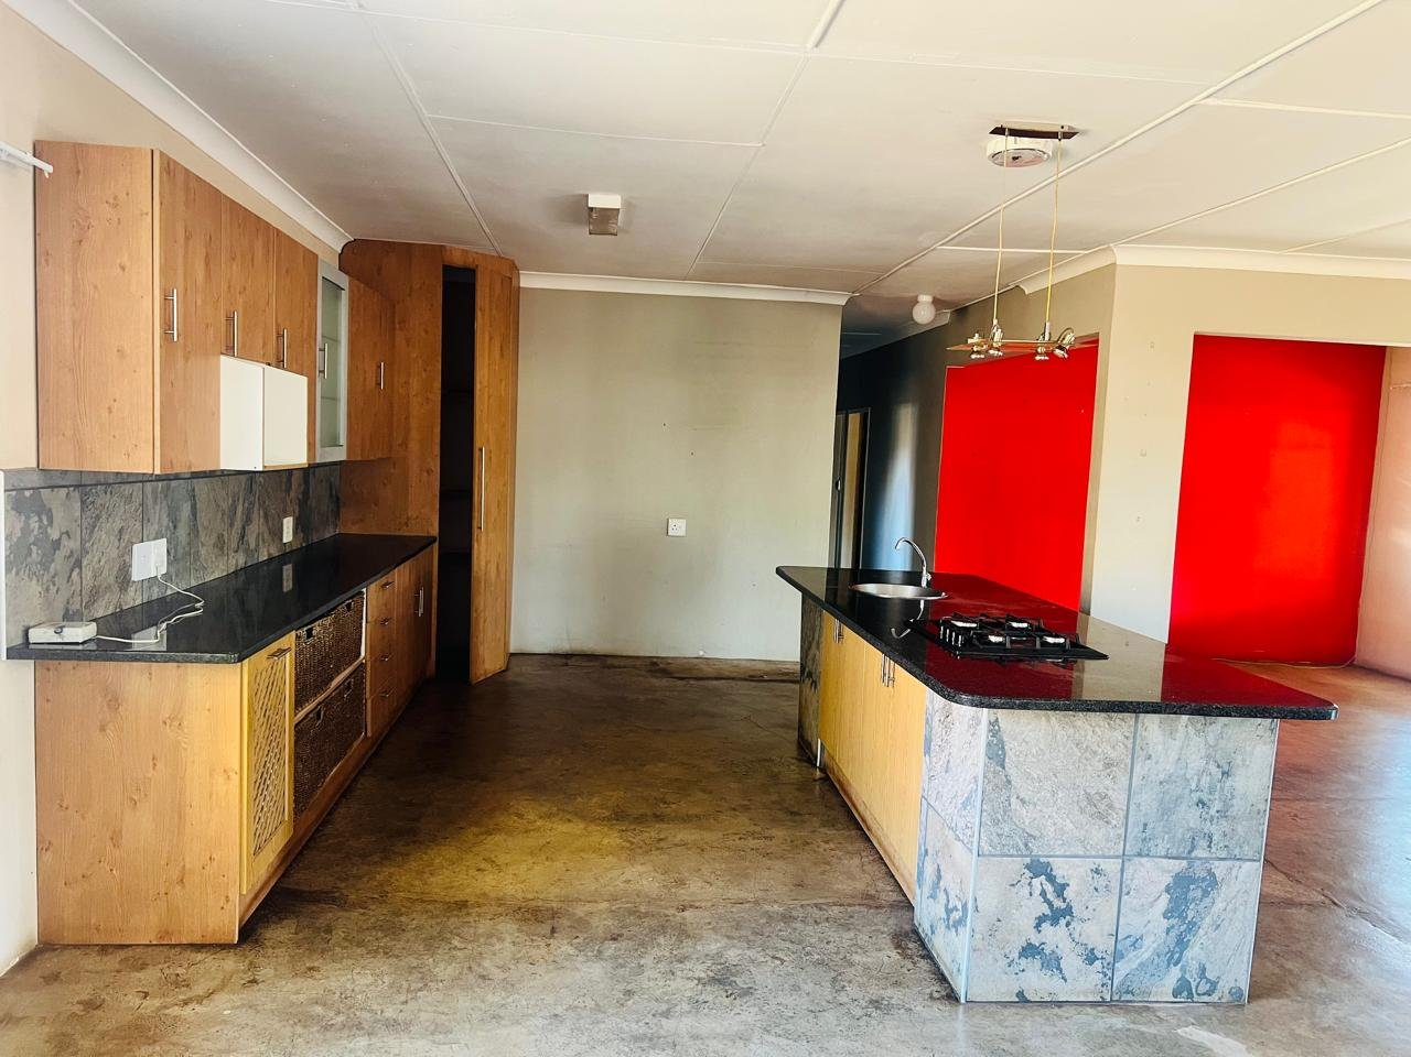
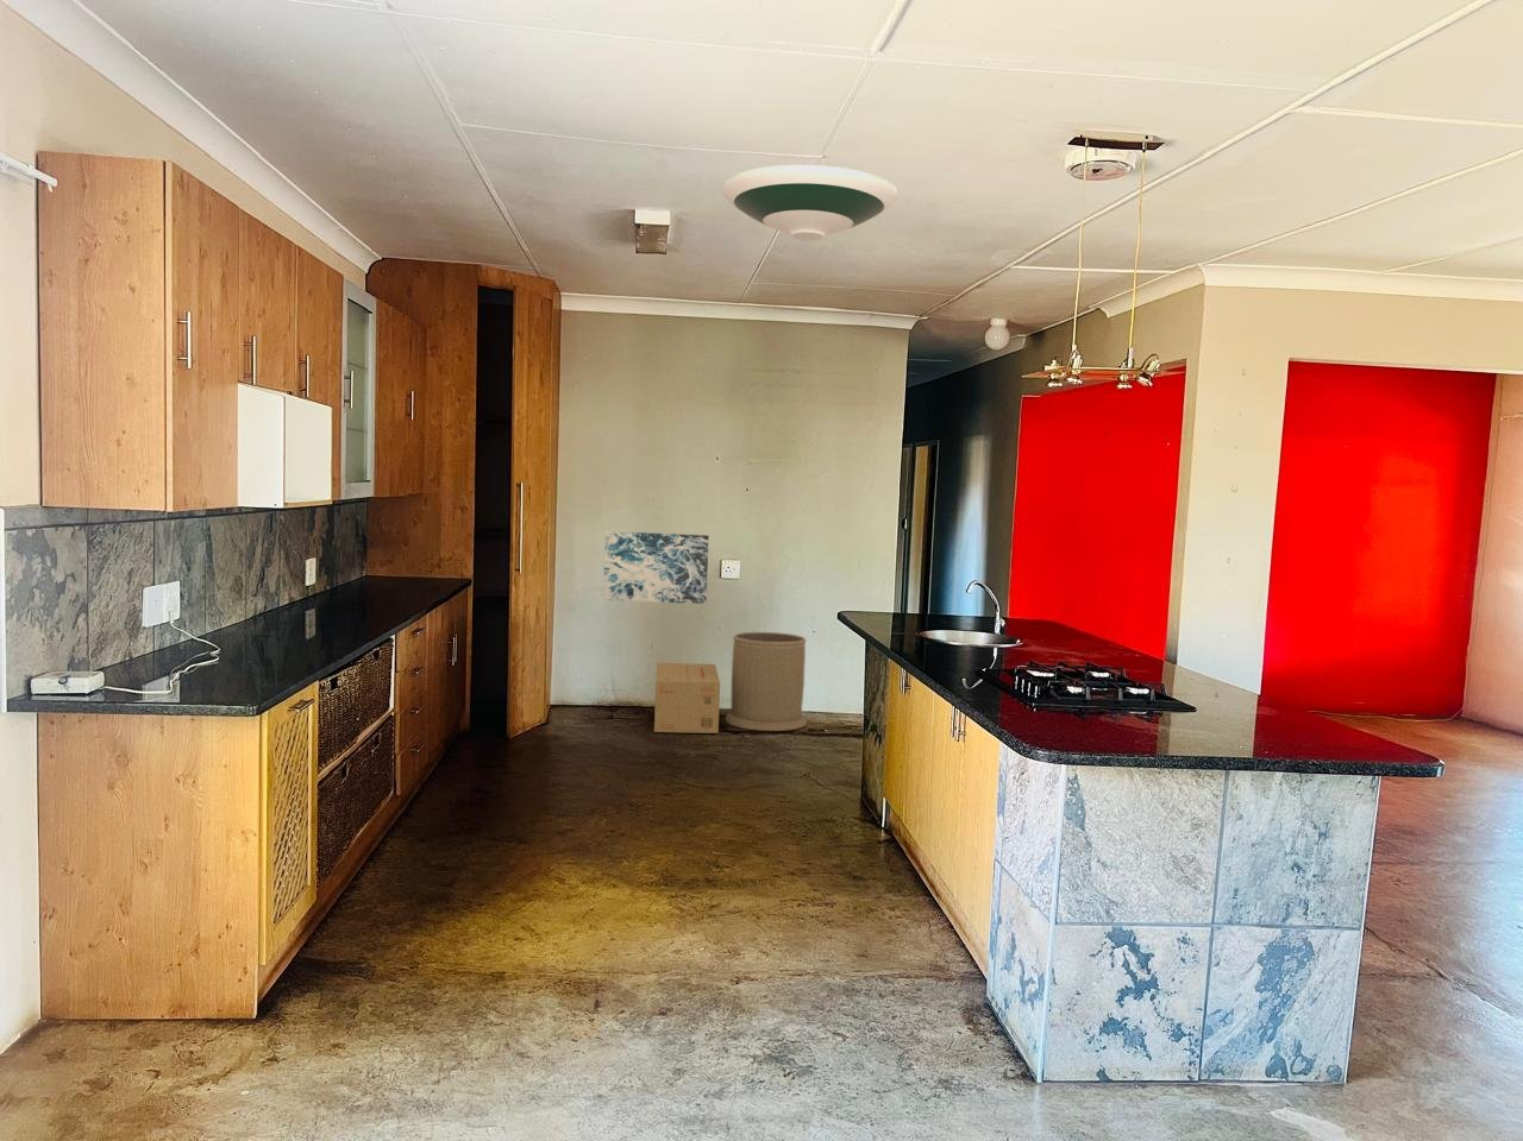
+ wall art [602,530,710,605]
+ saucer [720,164,899,241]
+ cardboard box [654,662,721,735]
+ trash can [723,632,808,732]
